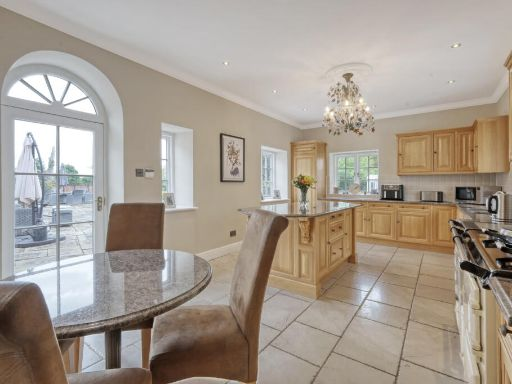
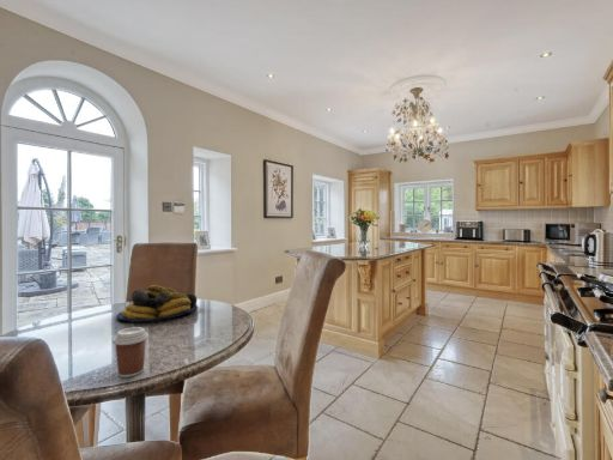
+ fruit bowl [115,284,199,323]
+ coffee cup [111,326,150,379]
